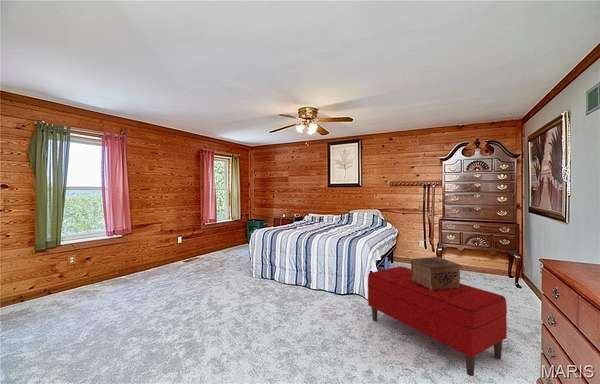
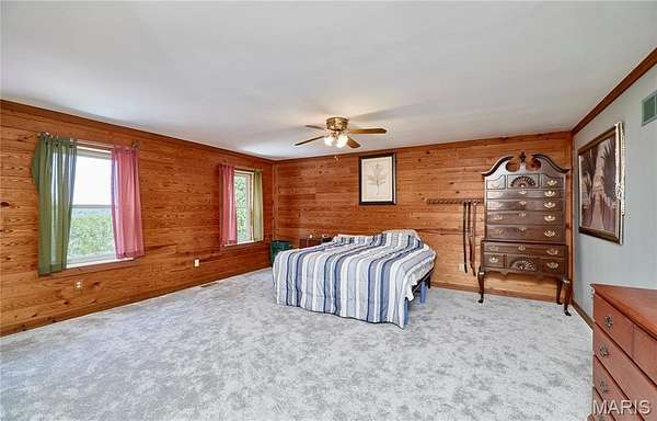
- decorative box [409,256,461,291]
- bench [367,265,508,377]
